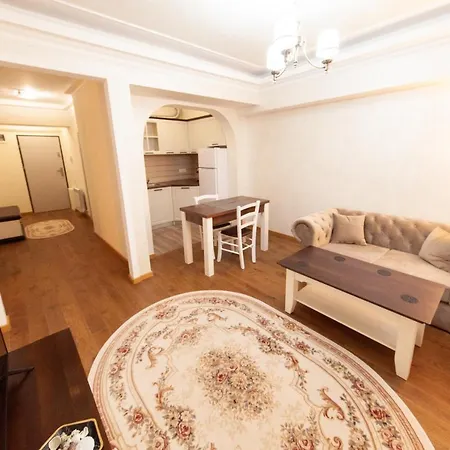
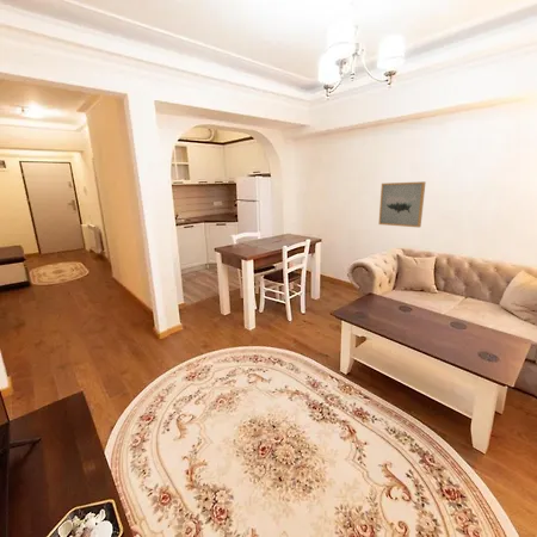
+ wall art [377,180,427,228]
